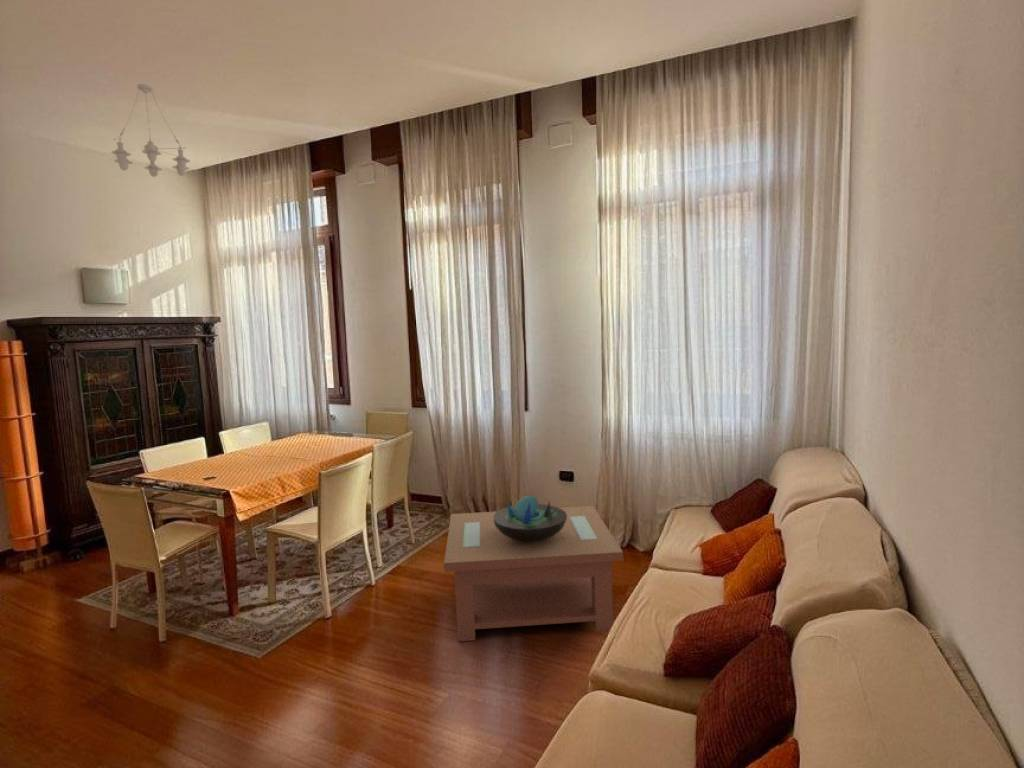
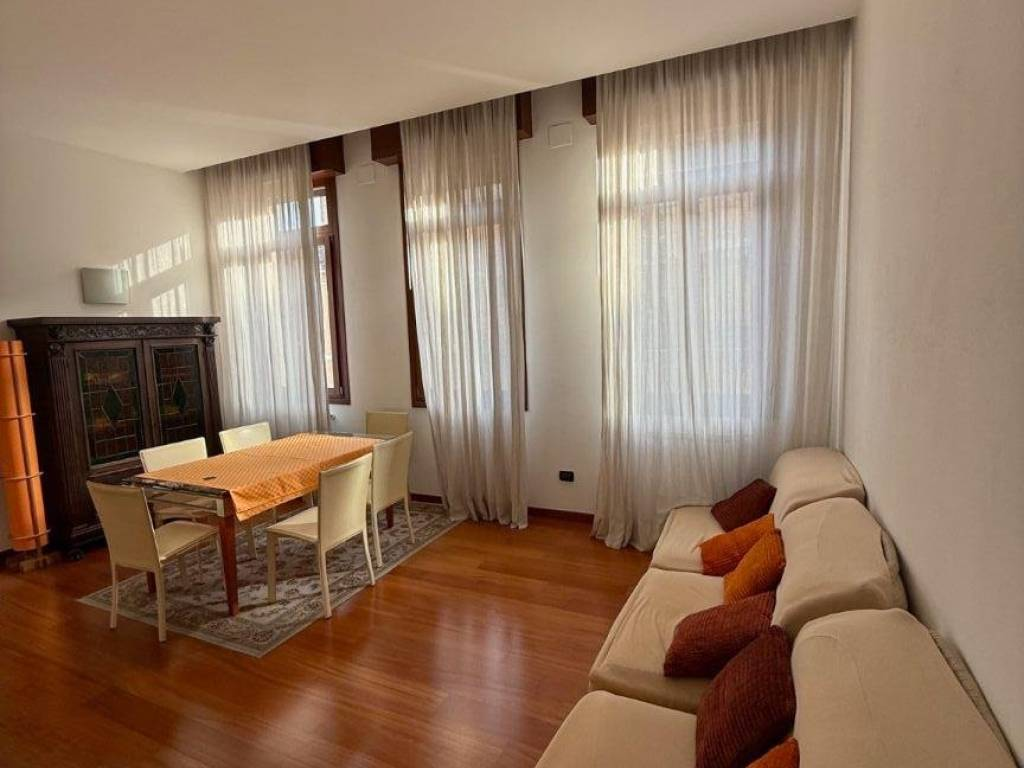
- chandelier [110,83,191,178]
- coffee table [443,505,624,643]
- decorative bowl [493,495,567,542]
